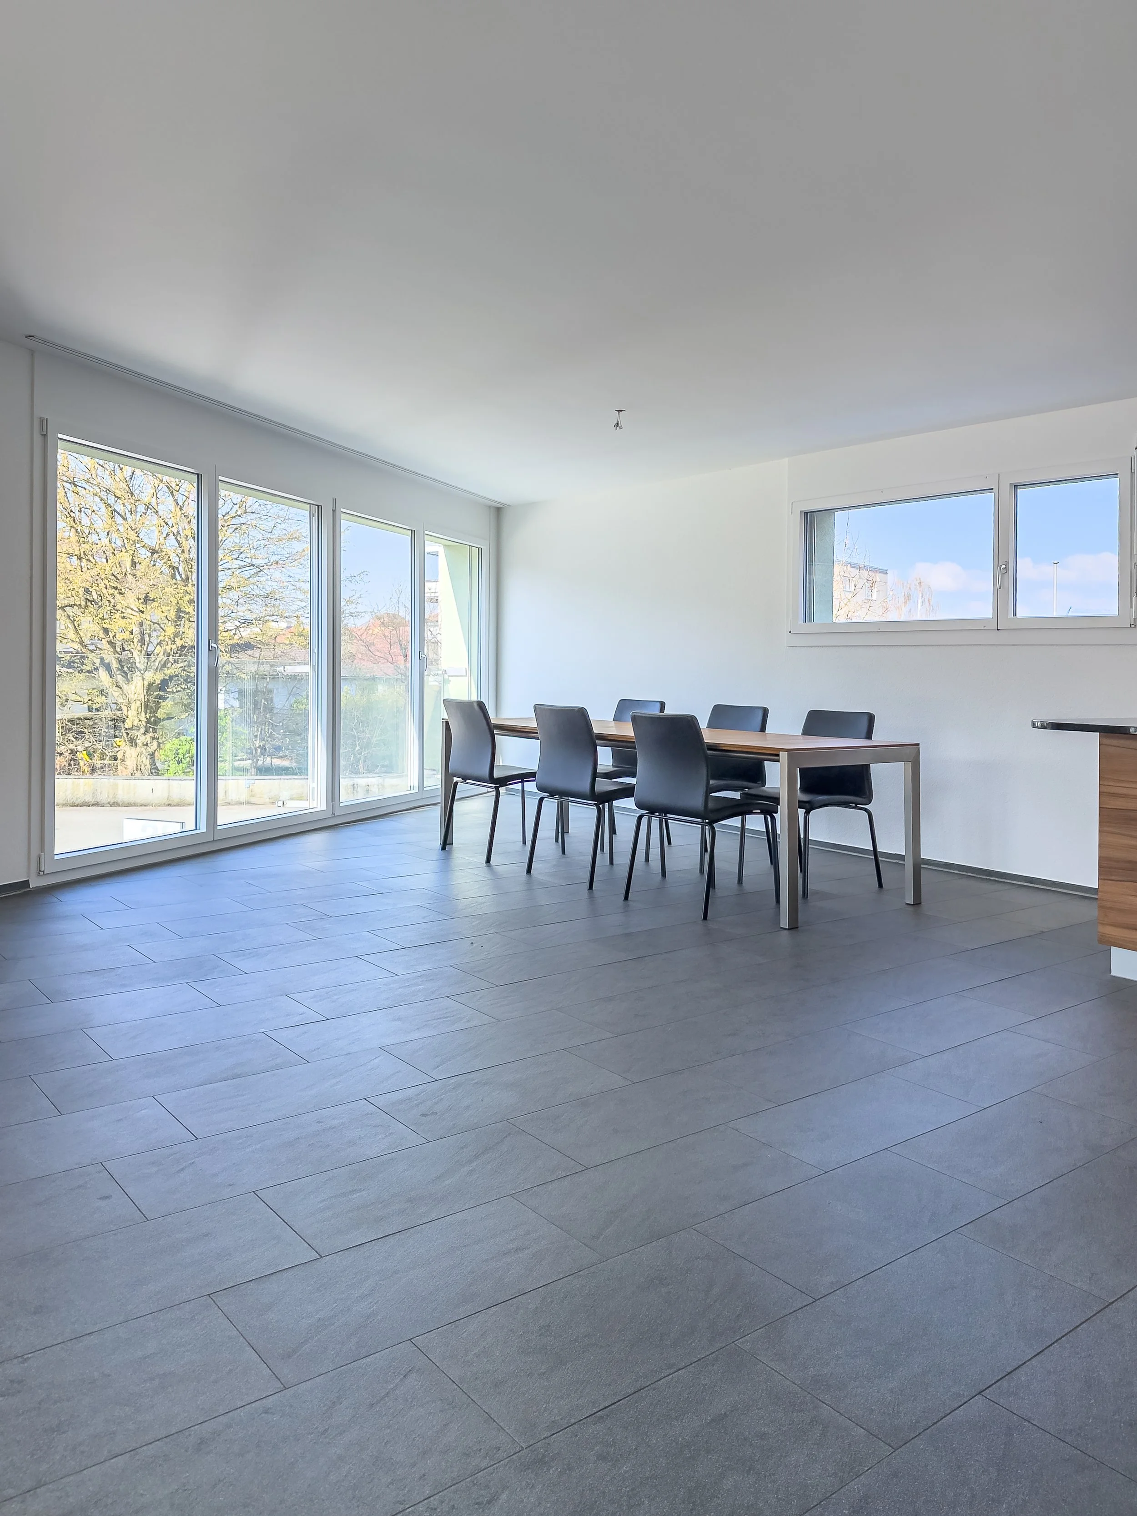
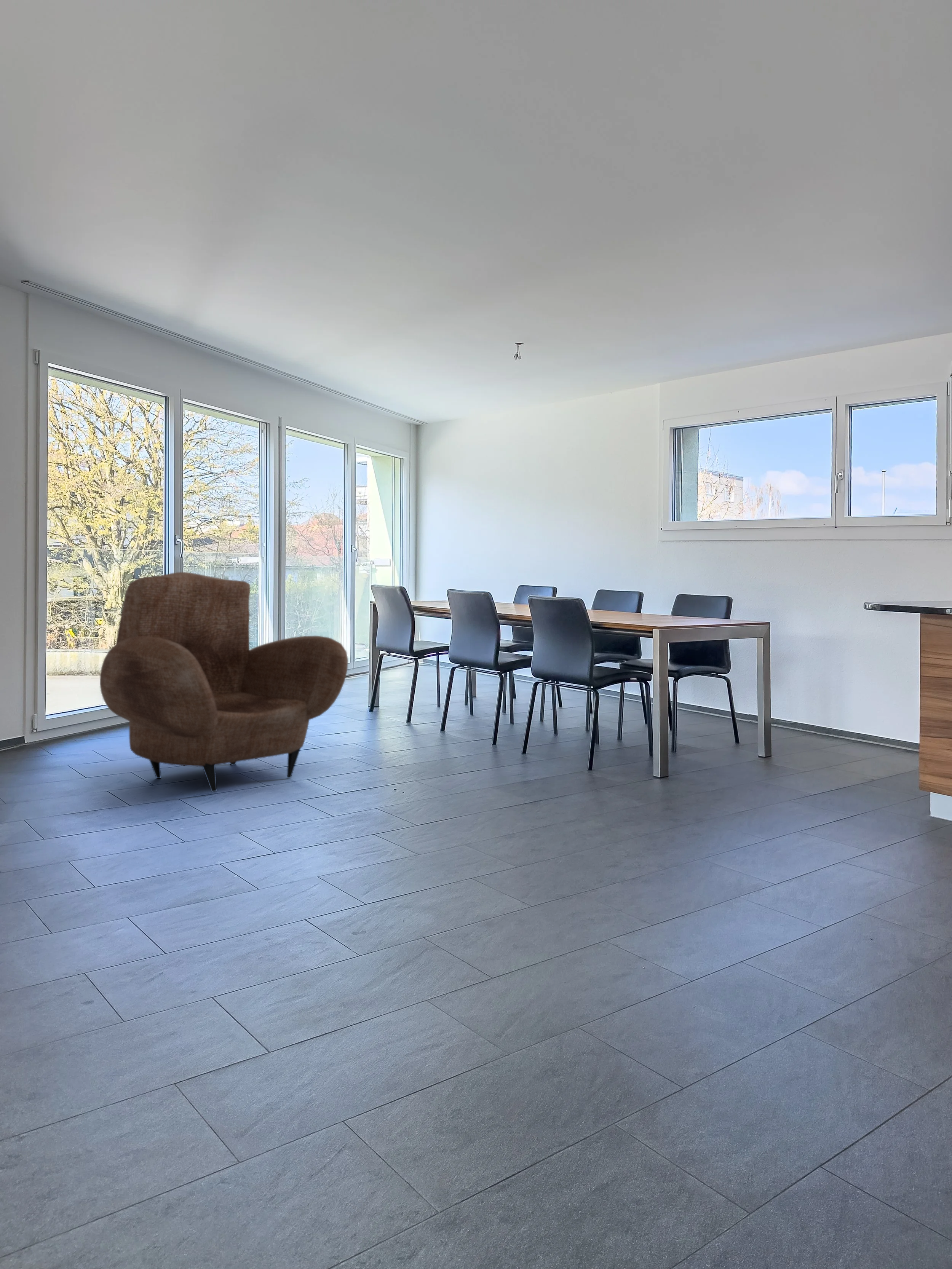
+ armchair [99,571,348,792]
